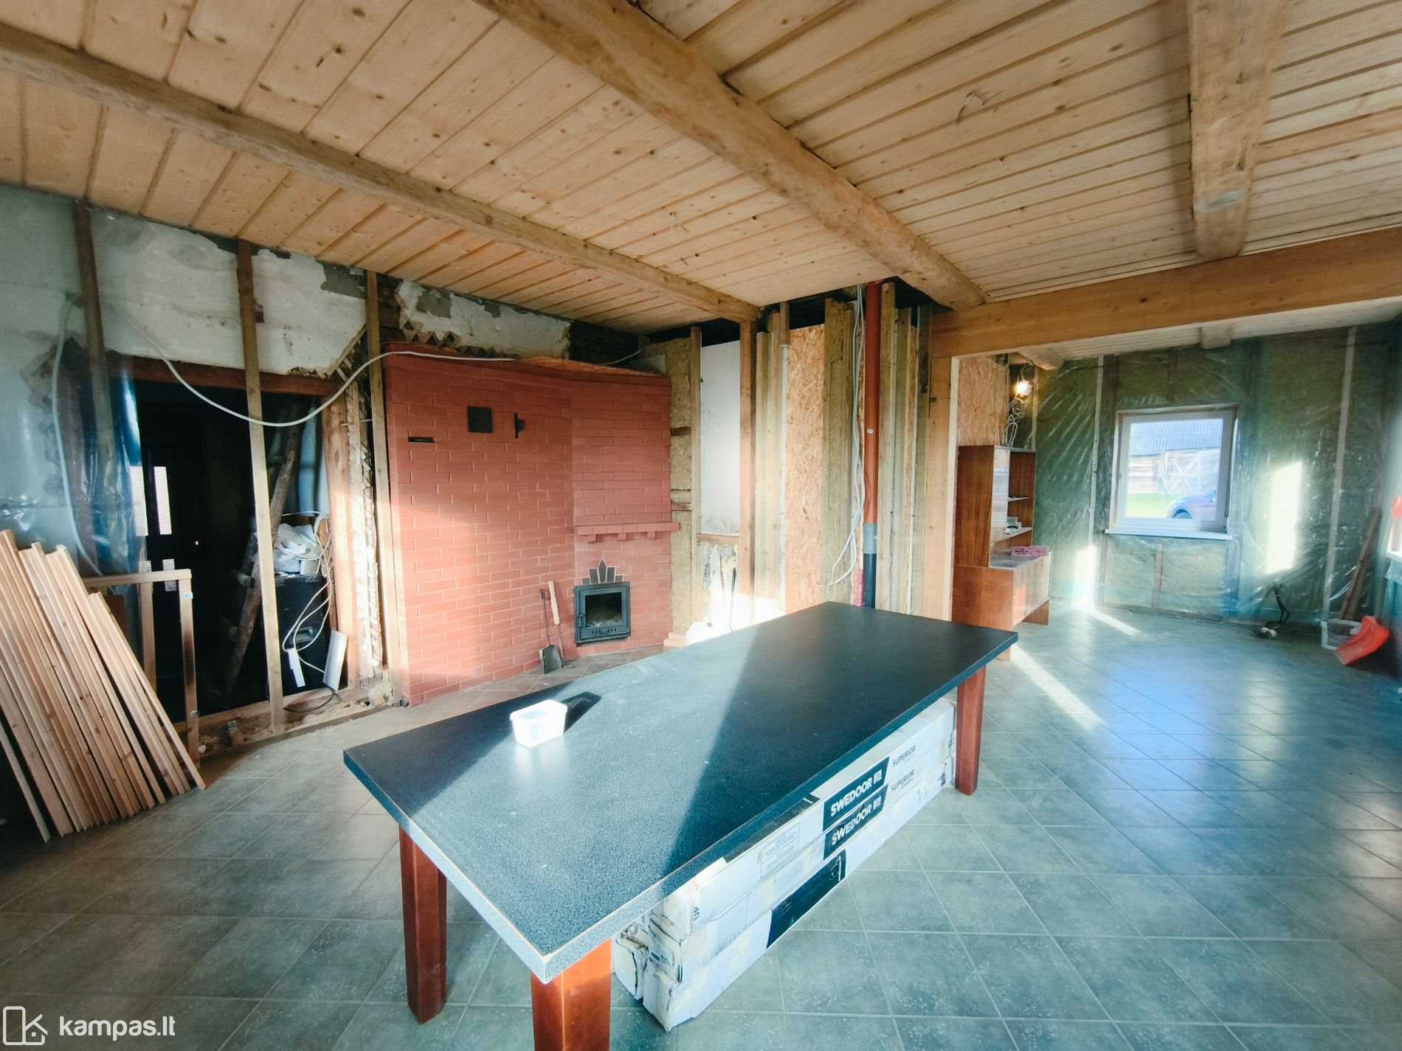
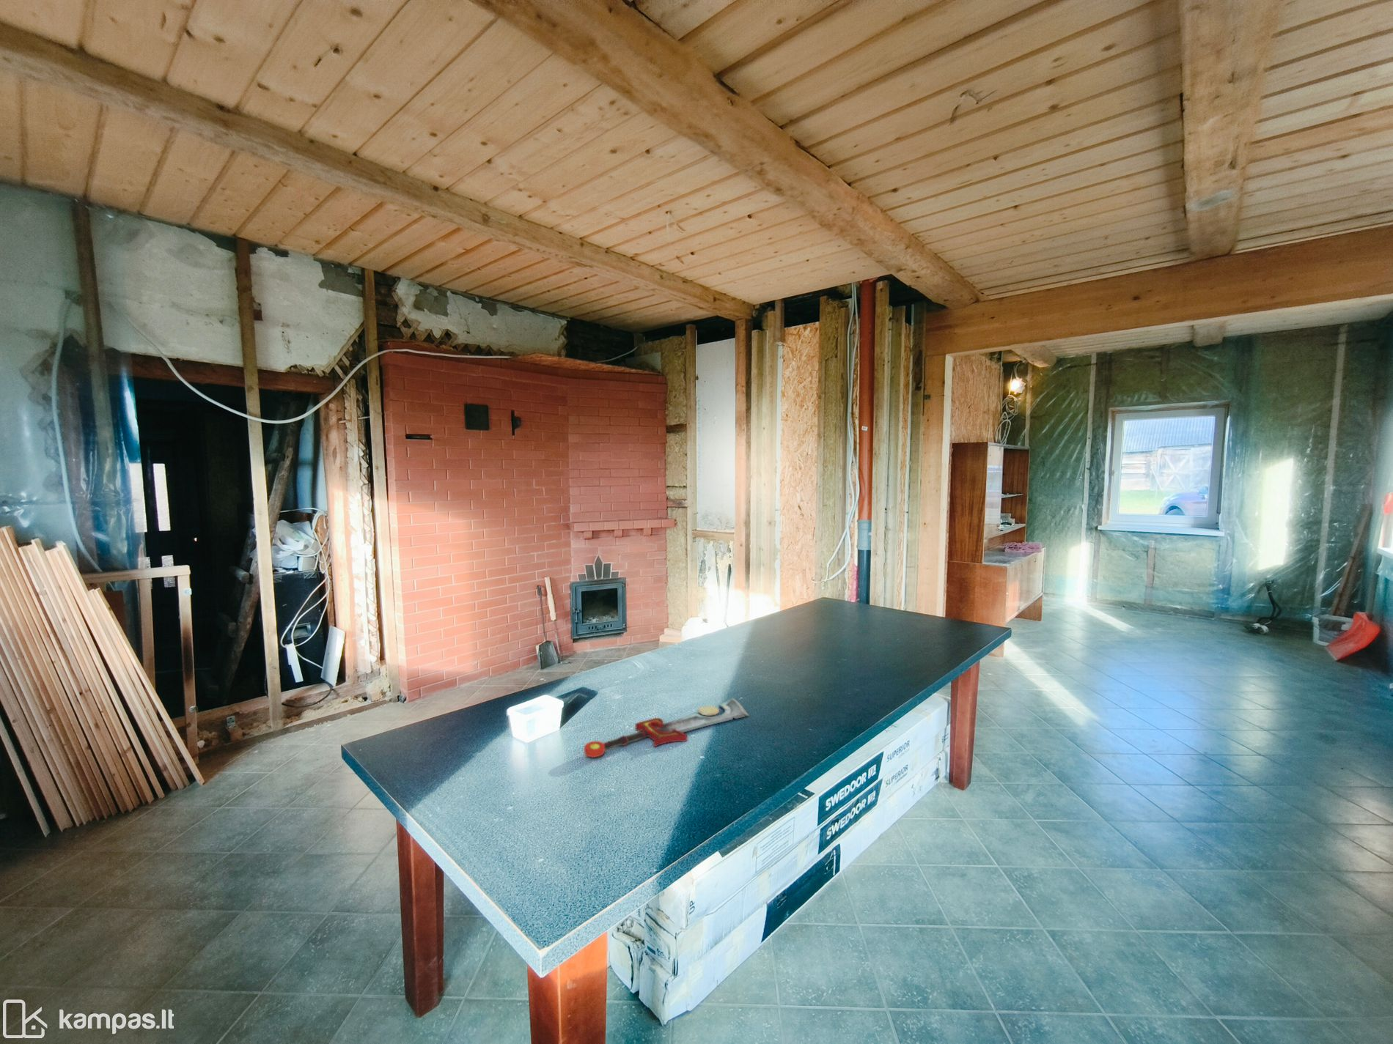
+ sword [584,697,750,758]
